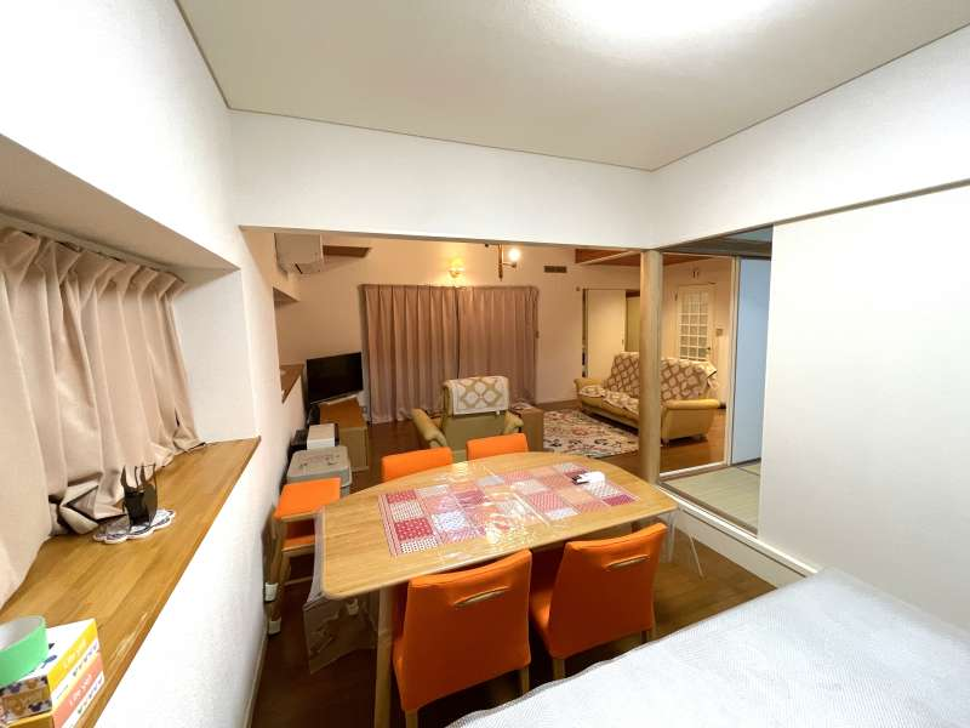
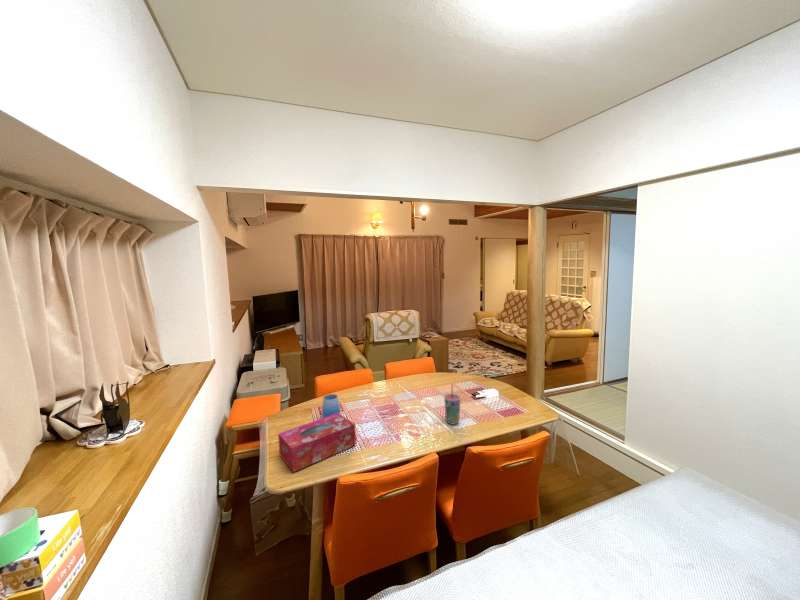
+ cup [443,384,461,426]
+ tissue box [277,413,357,473]
+ cup [321,393,341,418]
